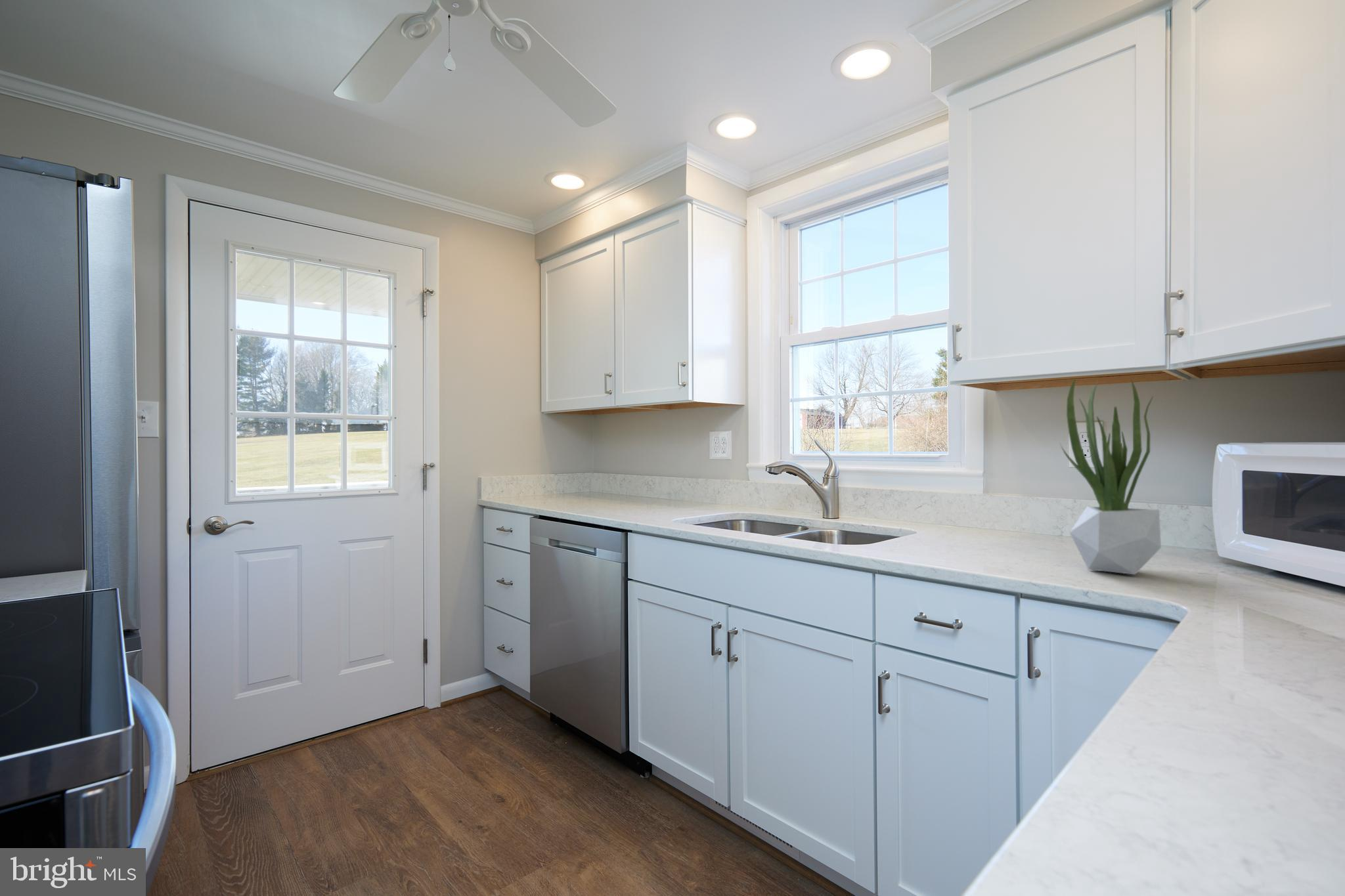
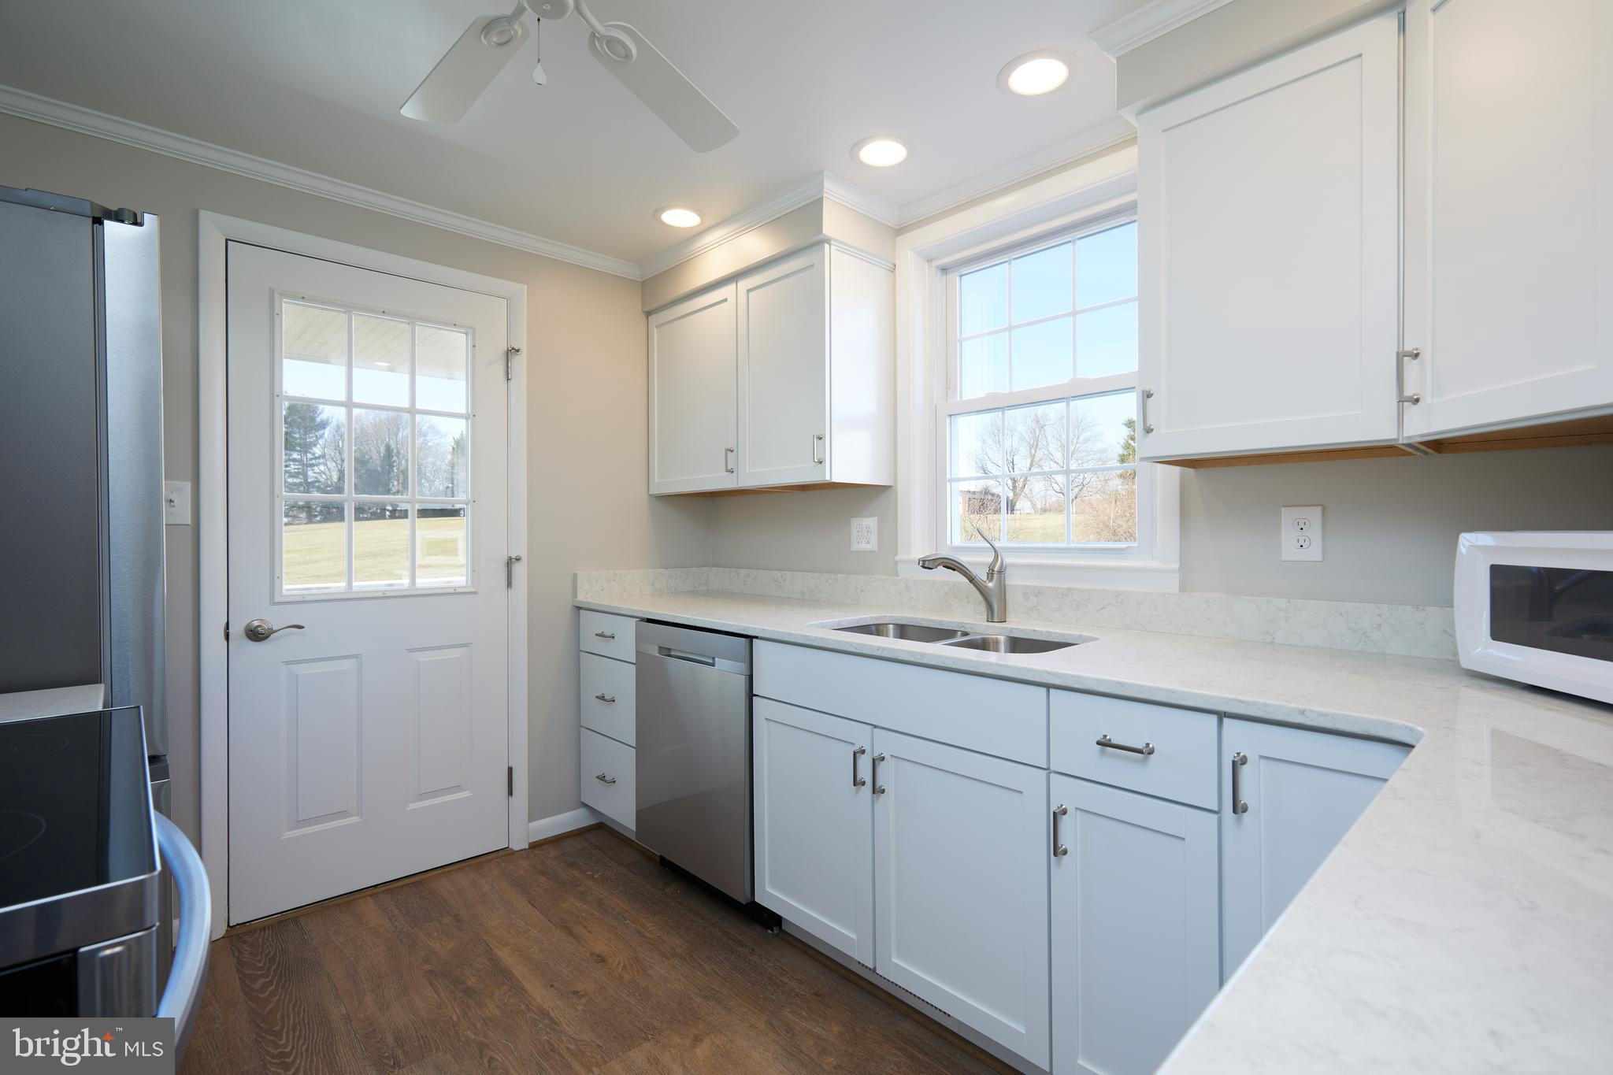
- potted plant [1059,377,1162,575]
